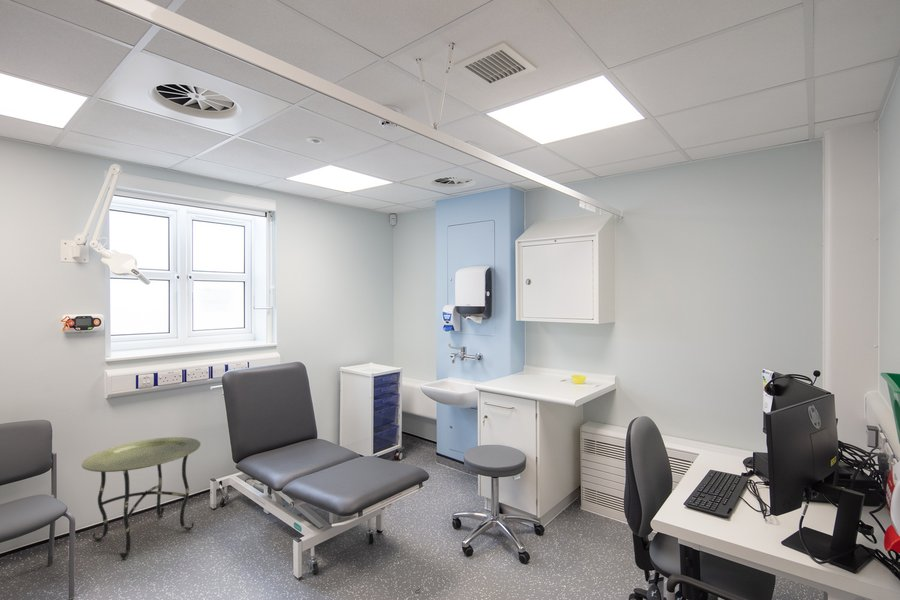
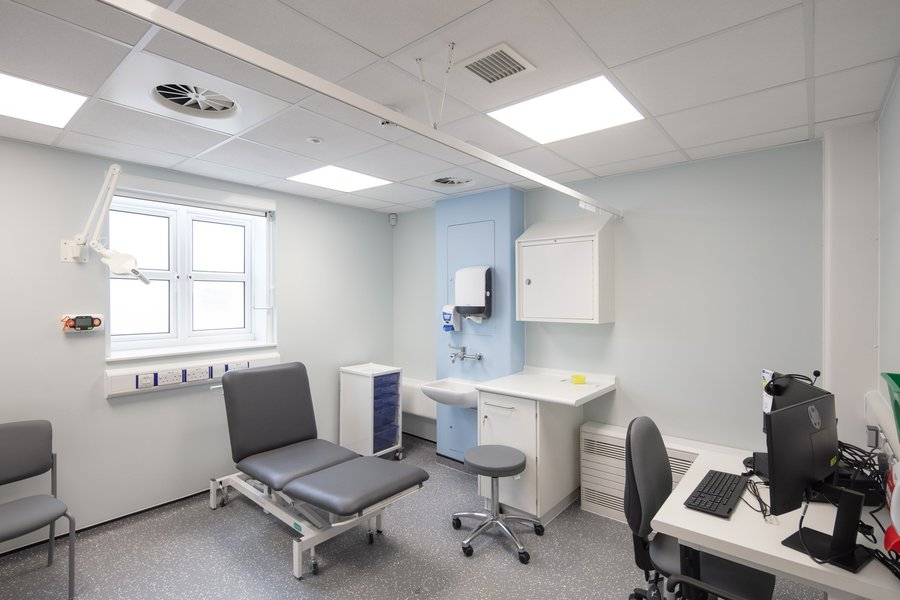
- side table [81,436,202,561]
